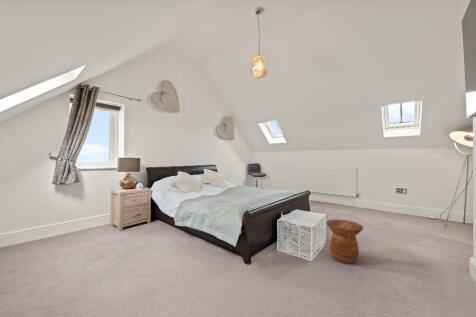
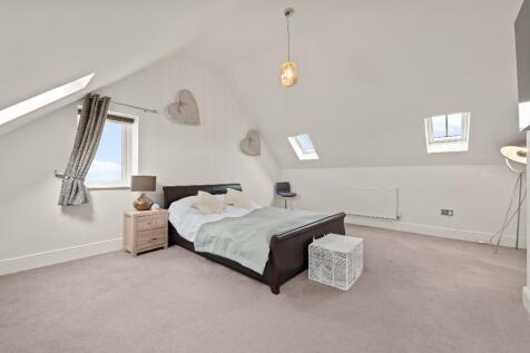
- side table [325,219,364,264]
